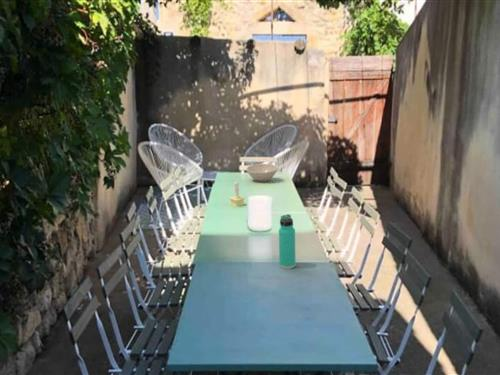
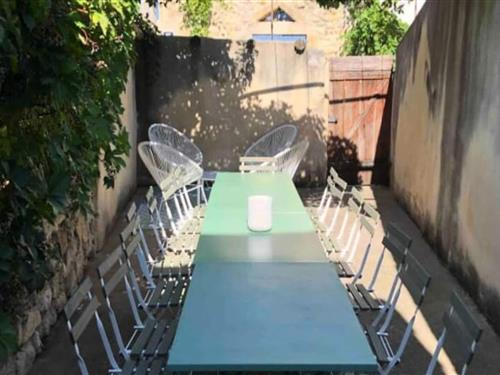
- thermos bottle [278,213,296,270]
- bowl [246,163,279,183]
- candle [228,181,246,207]
